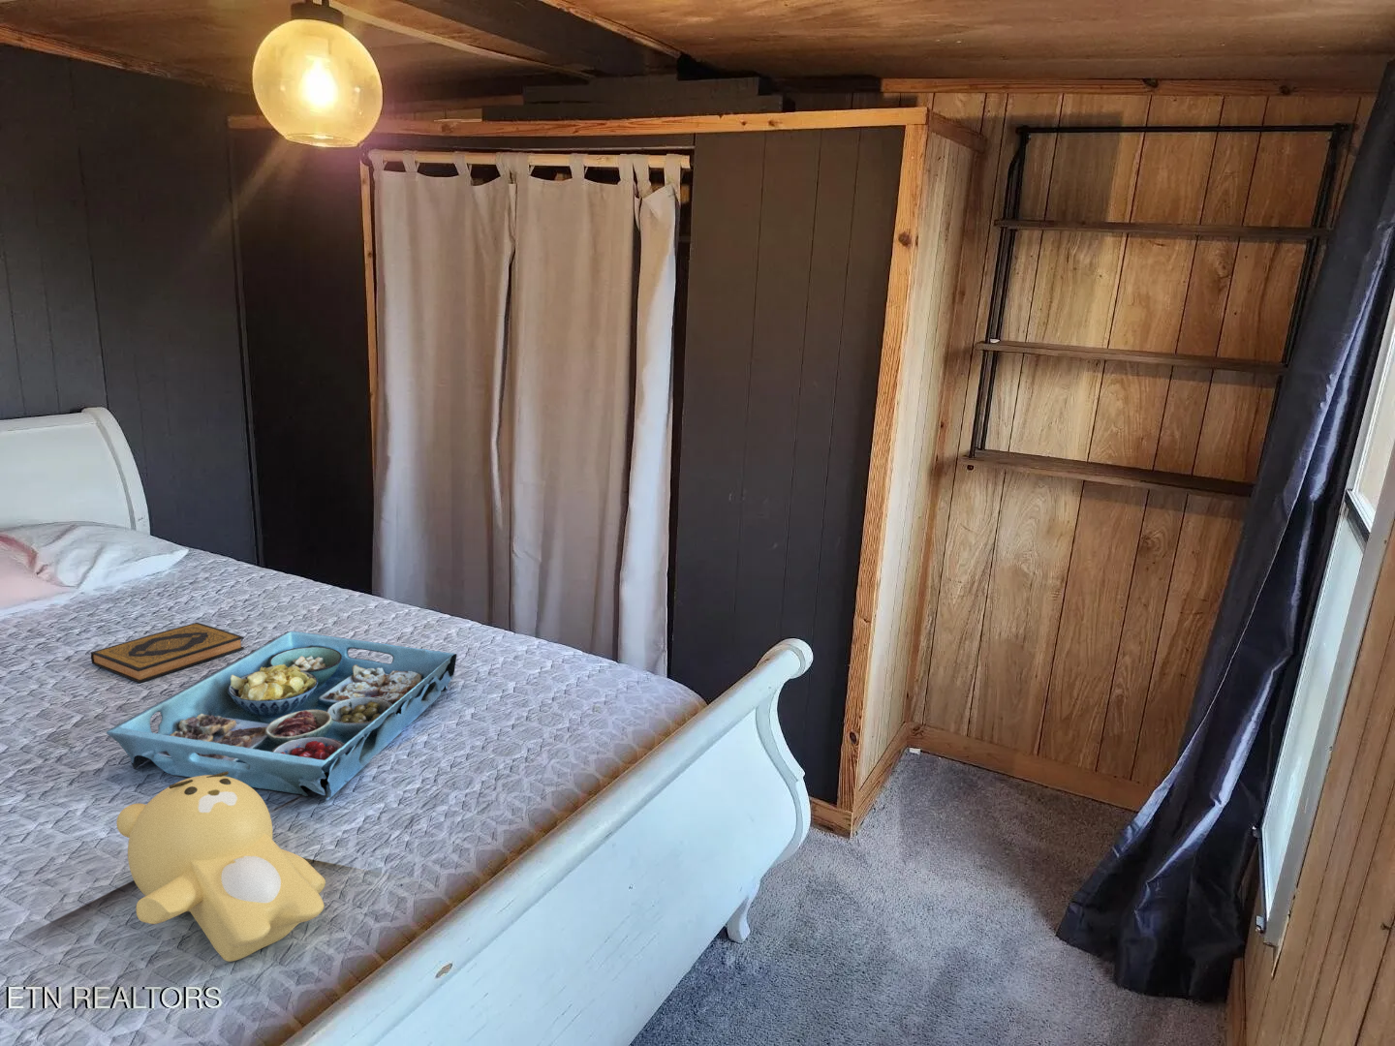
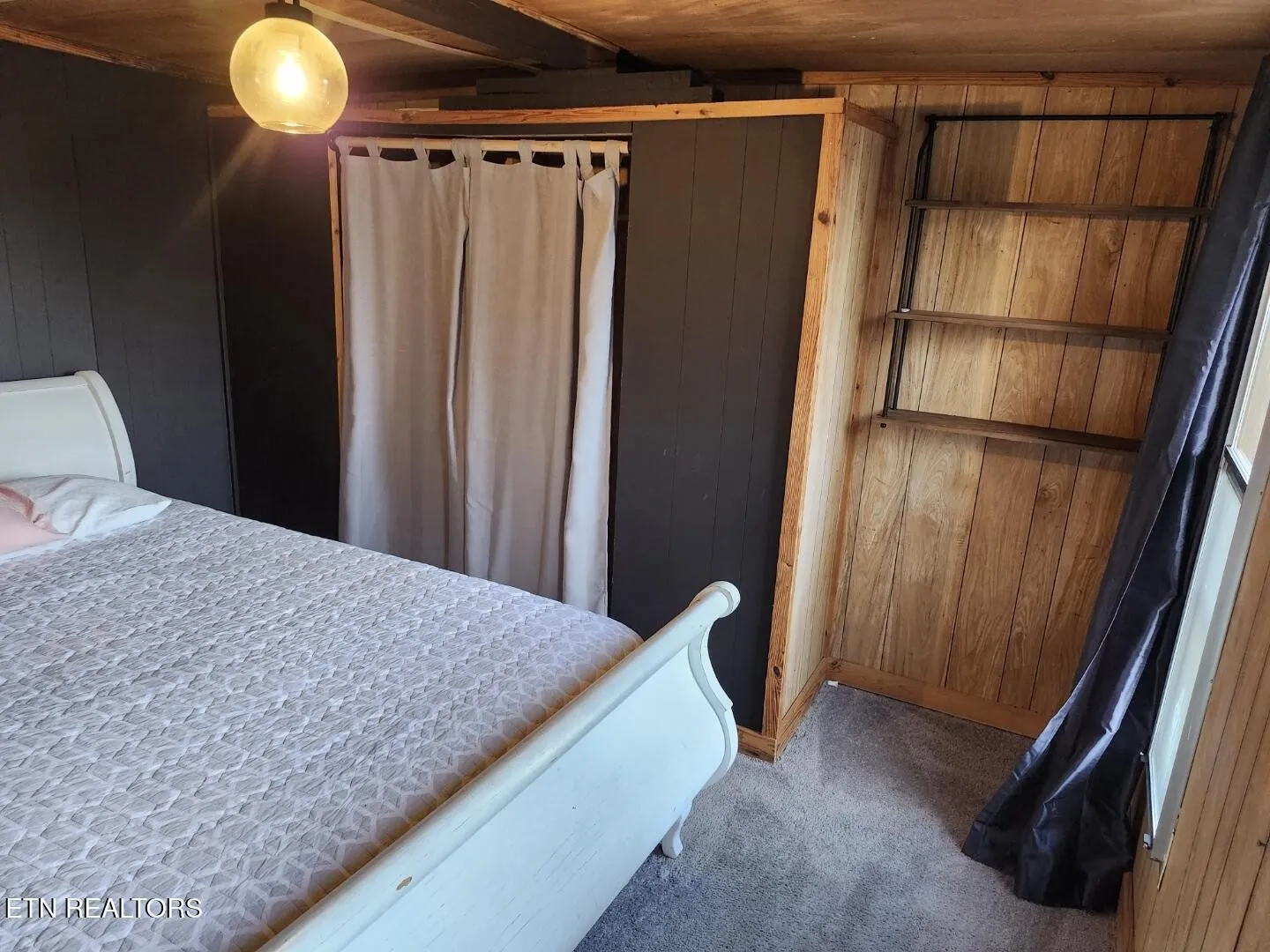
- hardback book [90,622,245,683]
- serving tray [105,631,458,802]
- teddy bear [115,771,326,962]
